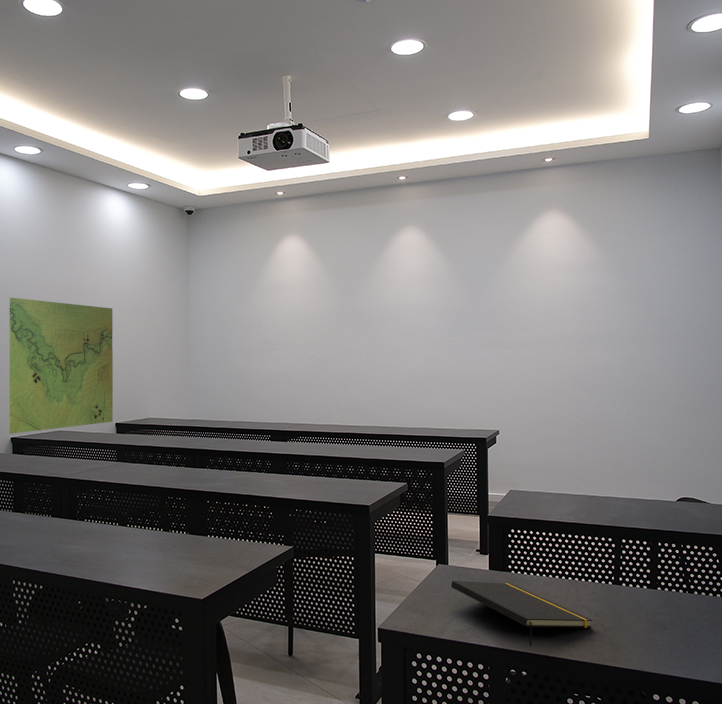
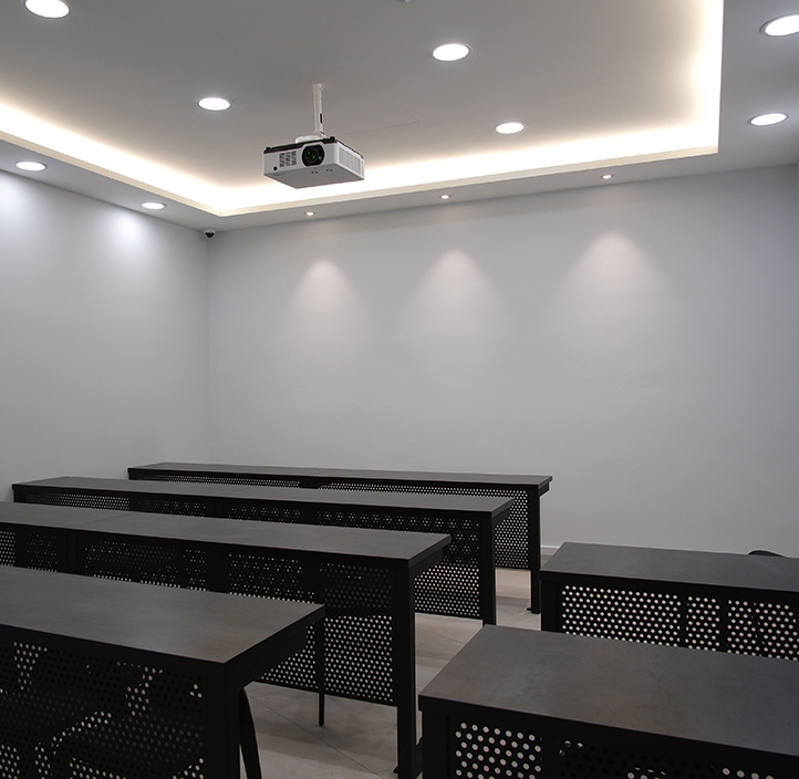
- map [9,297,114,435]
- notepad [451,580,593,647]
